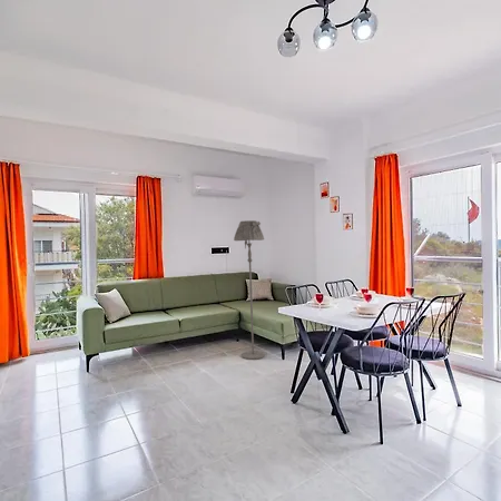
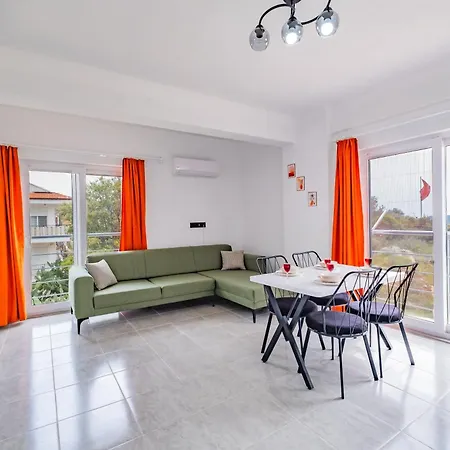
- floor lamp [233,219,266,361]
